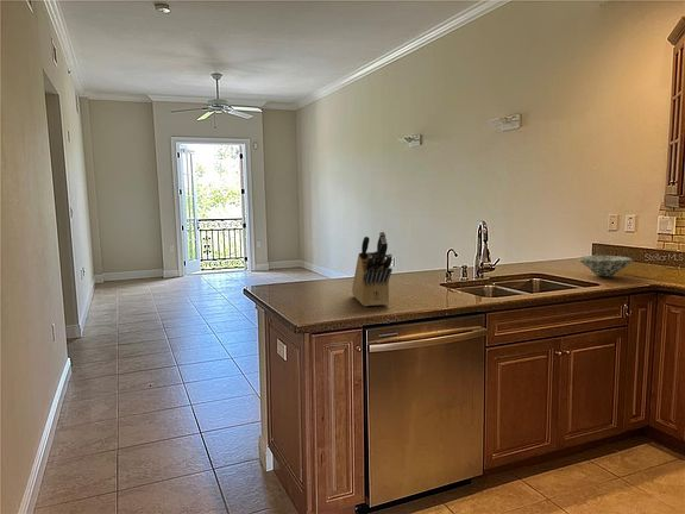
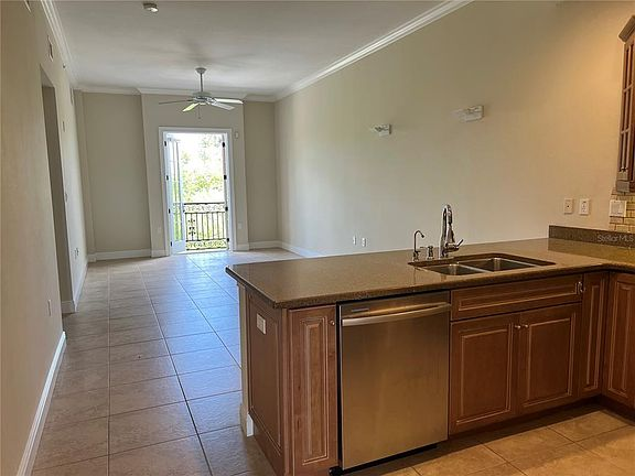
- knife block [351,231,394,307]
- bowl [578,255,634,277]
